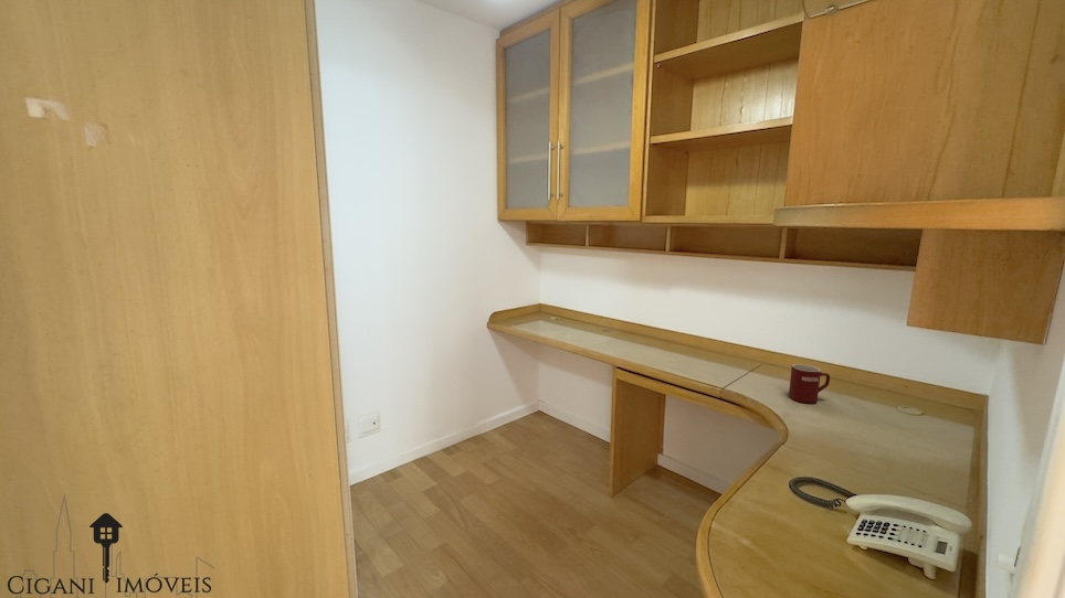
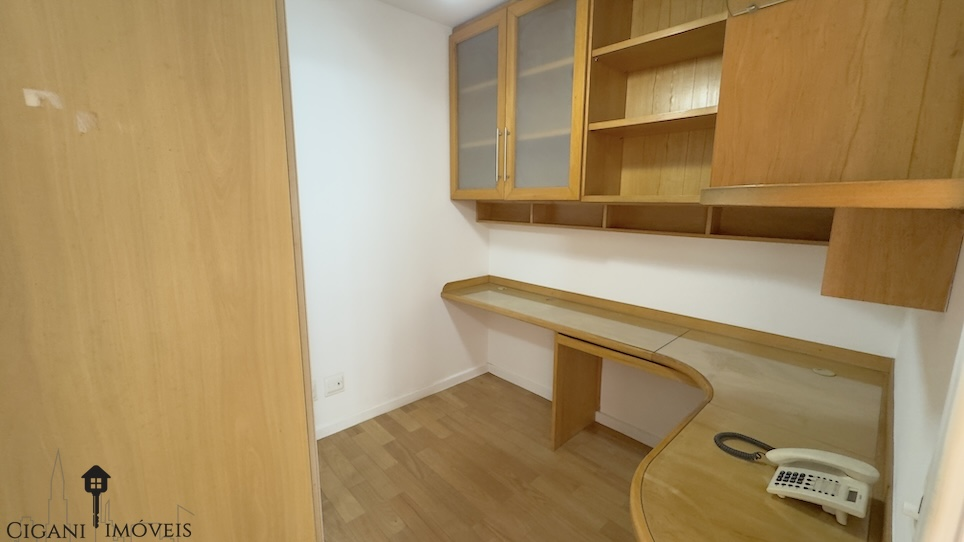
- mug [788,363,831,404]
